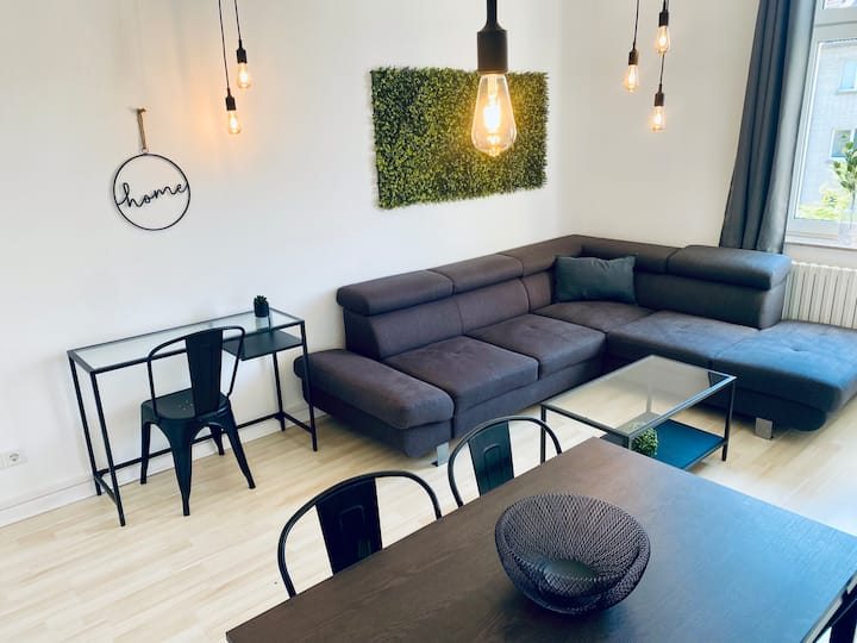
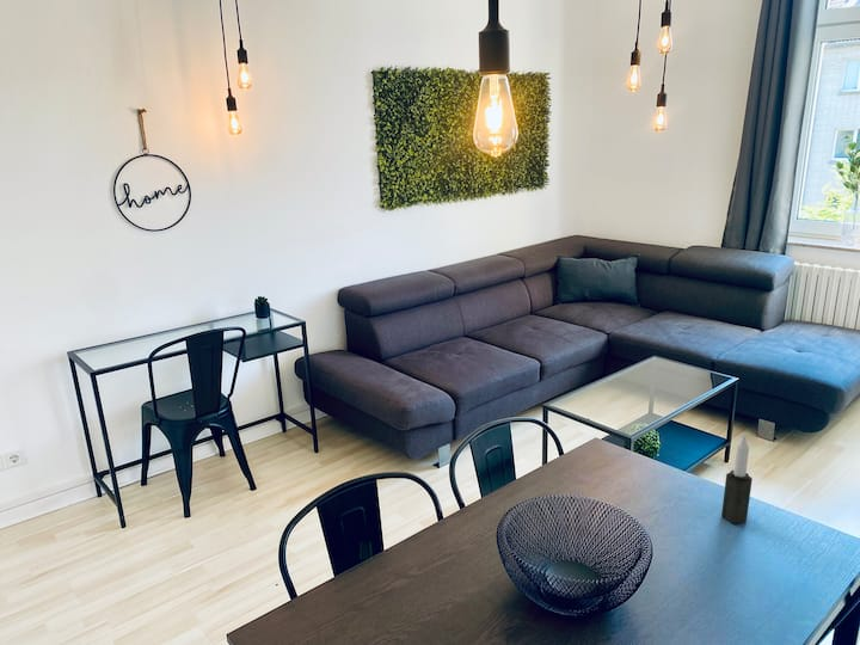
+ candle [720,434,754,526]
